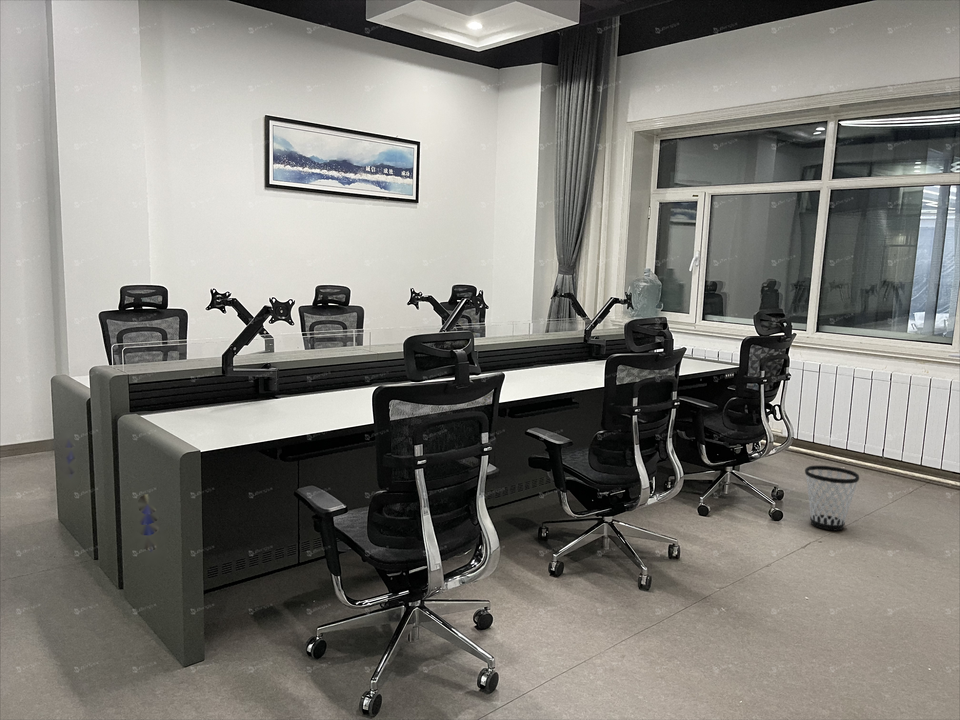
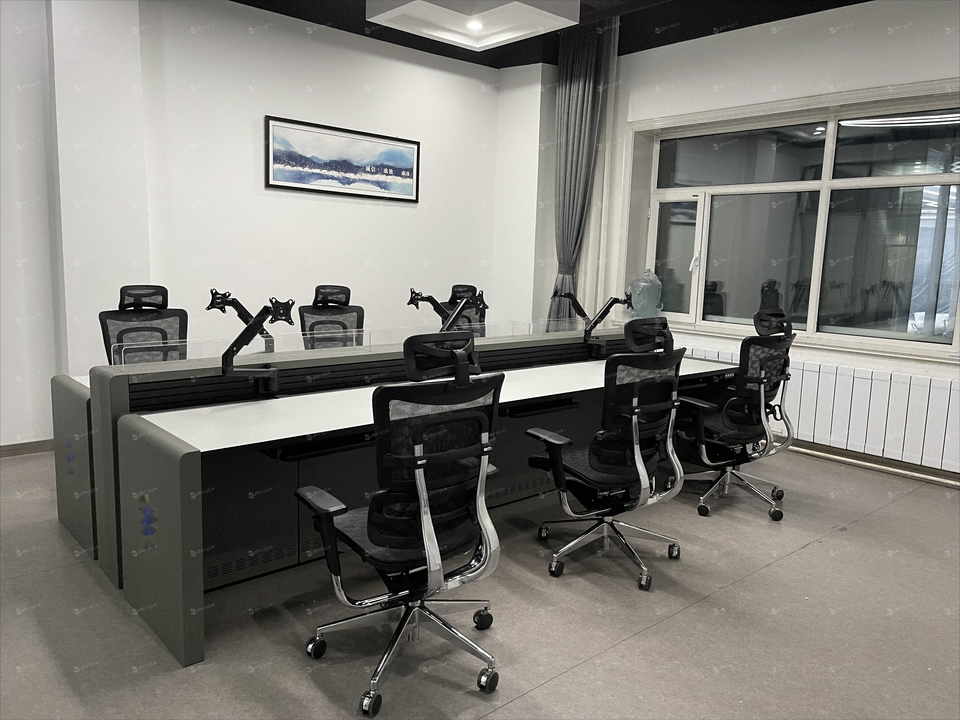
- wastebasket [804,465,860,532]
